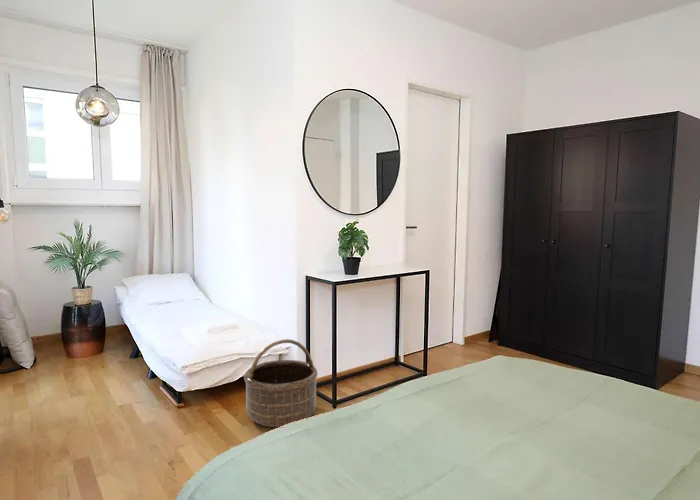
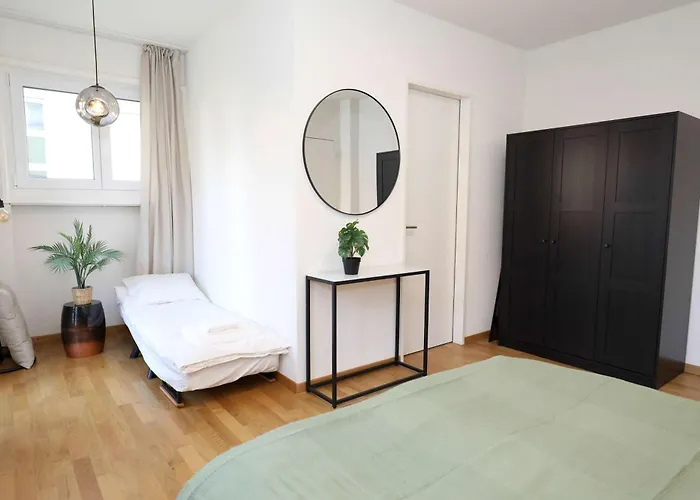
- basket [243,338,319,428]
